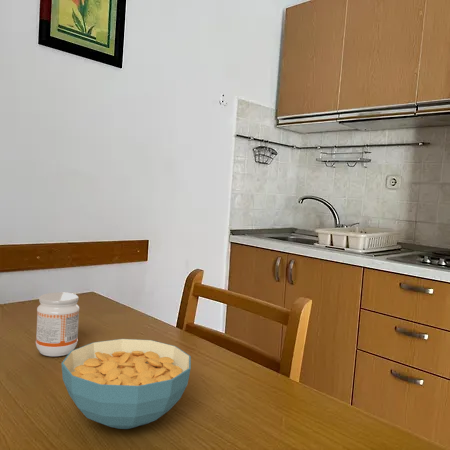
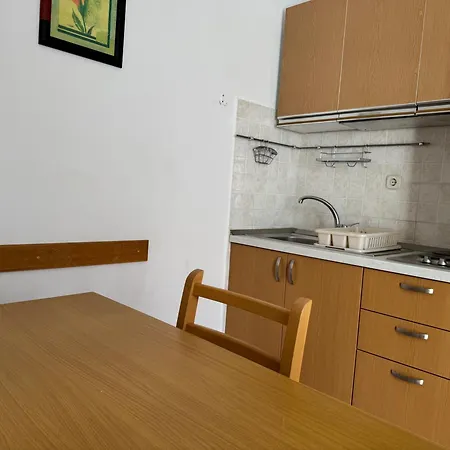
- jam [35,291,80,357]
- cereal bowl [60,338,192,430]
